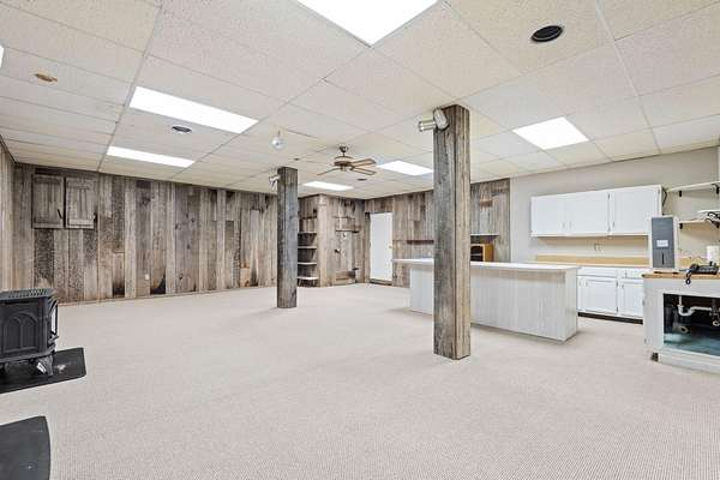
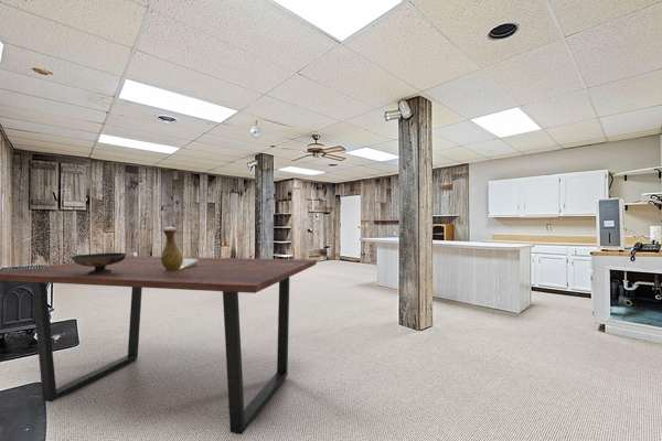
+ decorative bowl [70,251,128,275]
+ dining table [0,255,318,435]
+ vase [160,225,199,270]
